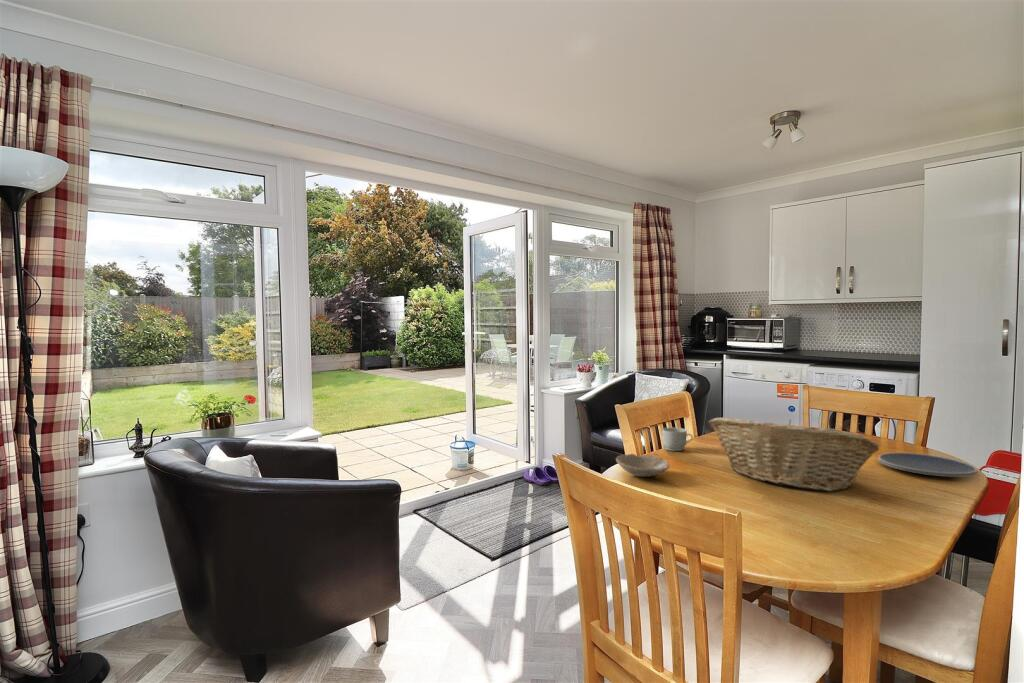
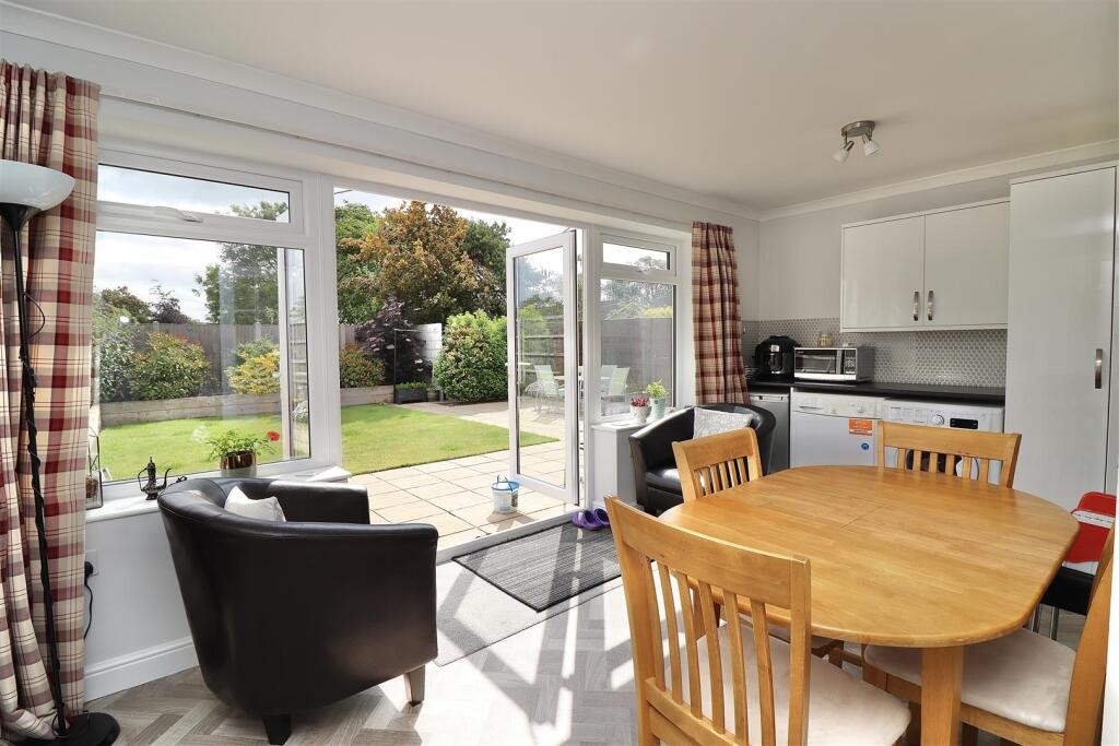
- plate [877,452,979,478]
- mug [661,426,694,452]
- bowl [615,453,671,478]
- fruit basket [708,417,880,492]
